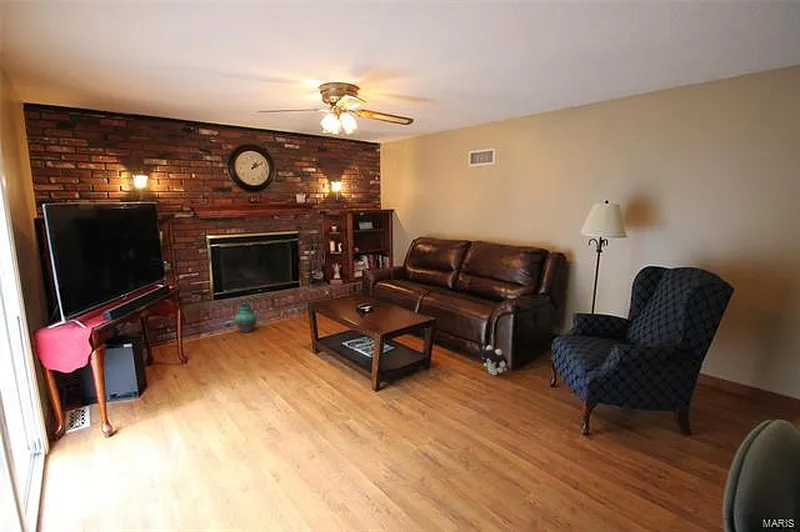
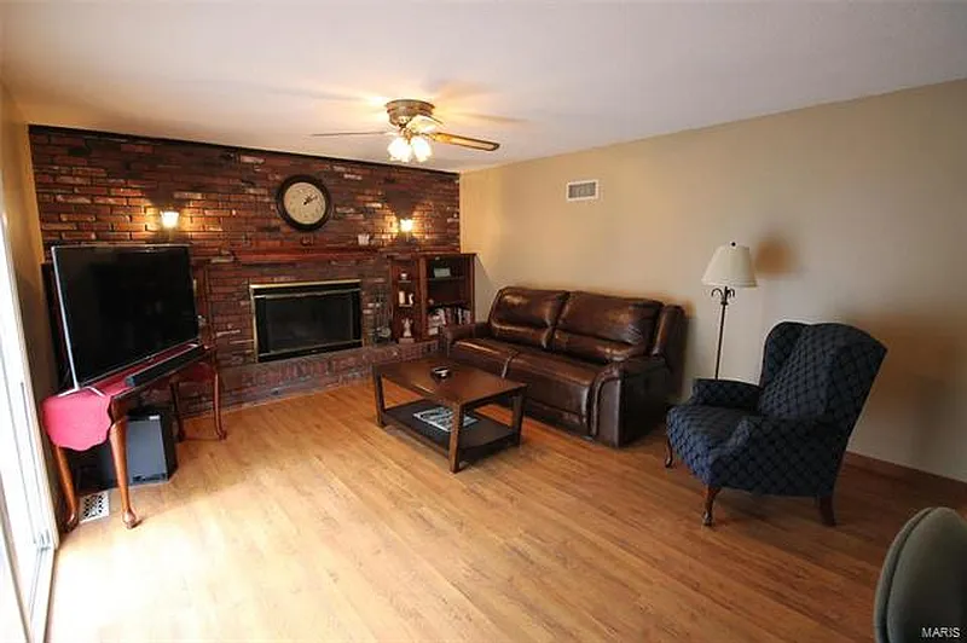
- vase [234,303,258,333]
- plush toy [480,344,509,376]
